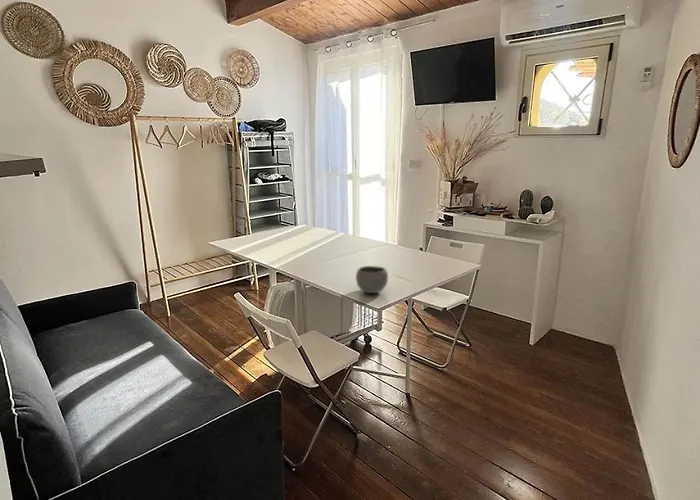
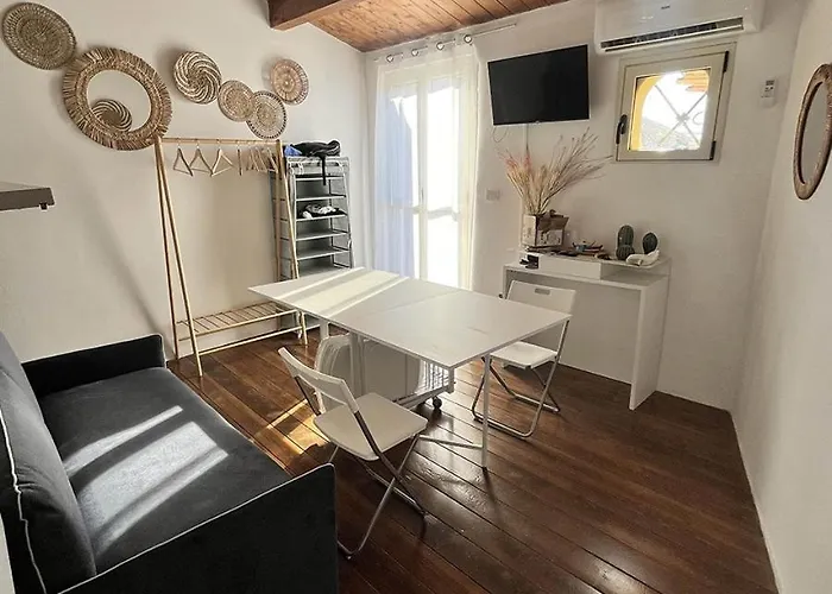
- ceramic bowl [355,265,389,294]
